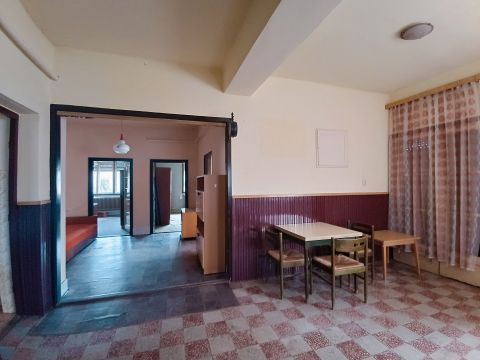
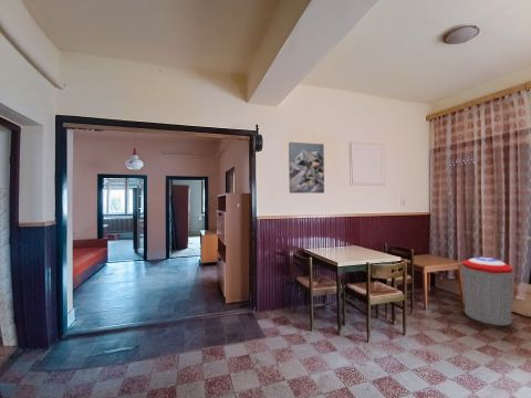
+ trash can [460,255,516,327]
+ wall art [288,142,325,195]
